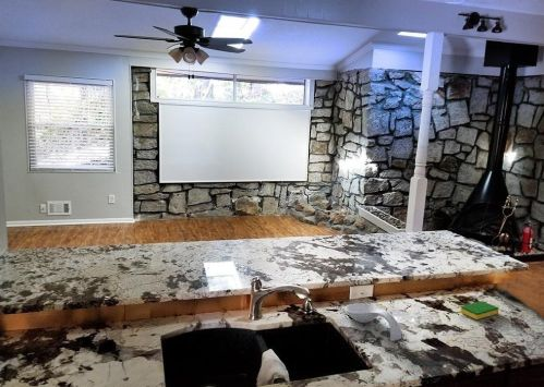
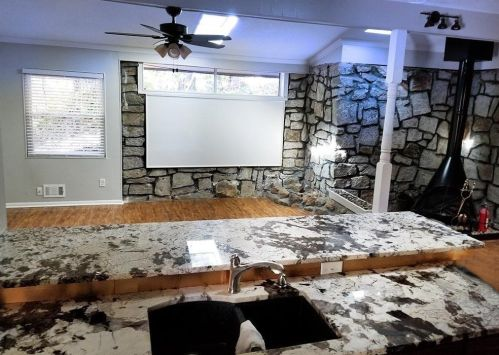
- spoon rest [344,302,402,342]
- dish sponge [459,300,500,321]
